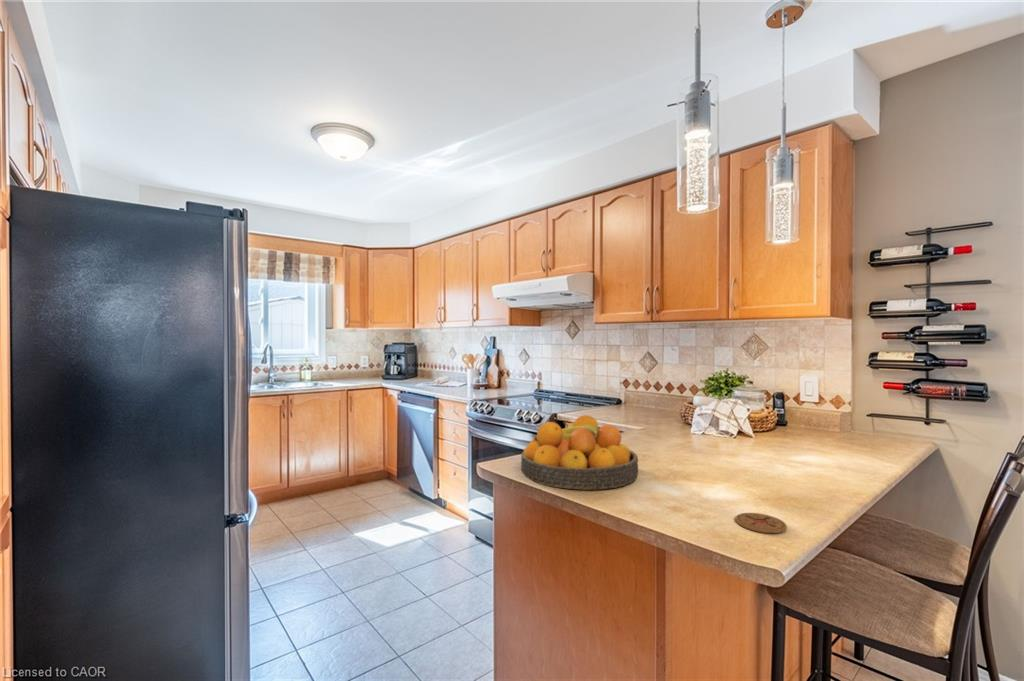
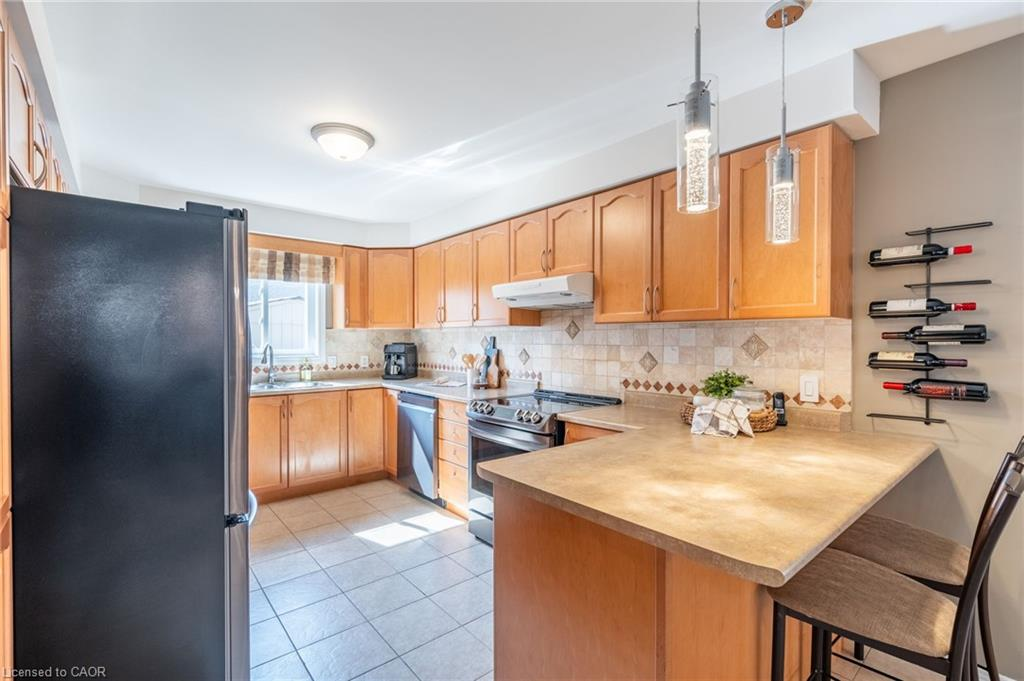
- fruit bowl [520,414,639,491]
- coaster [735,512,788,534]
